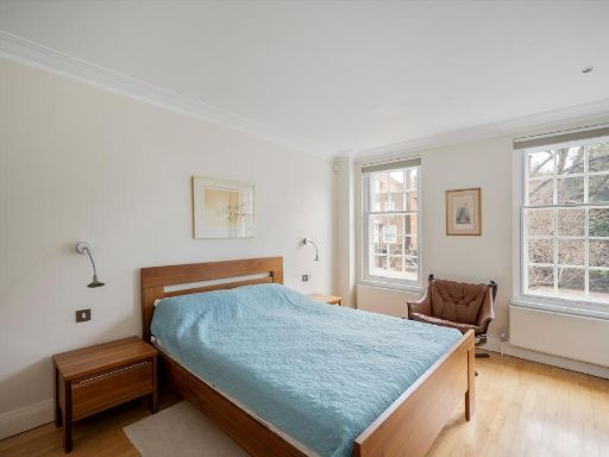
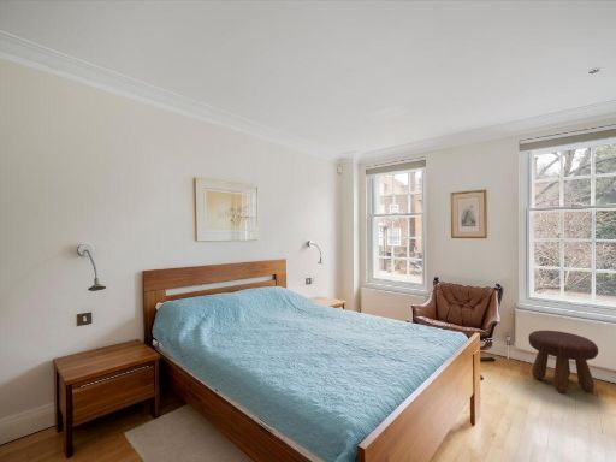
+ footstool [527,330,599,395]
